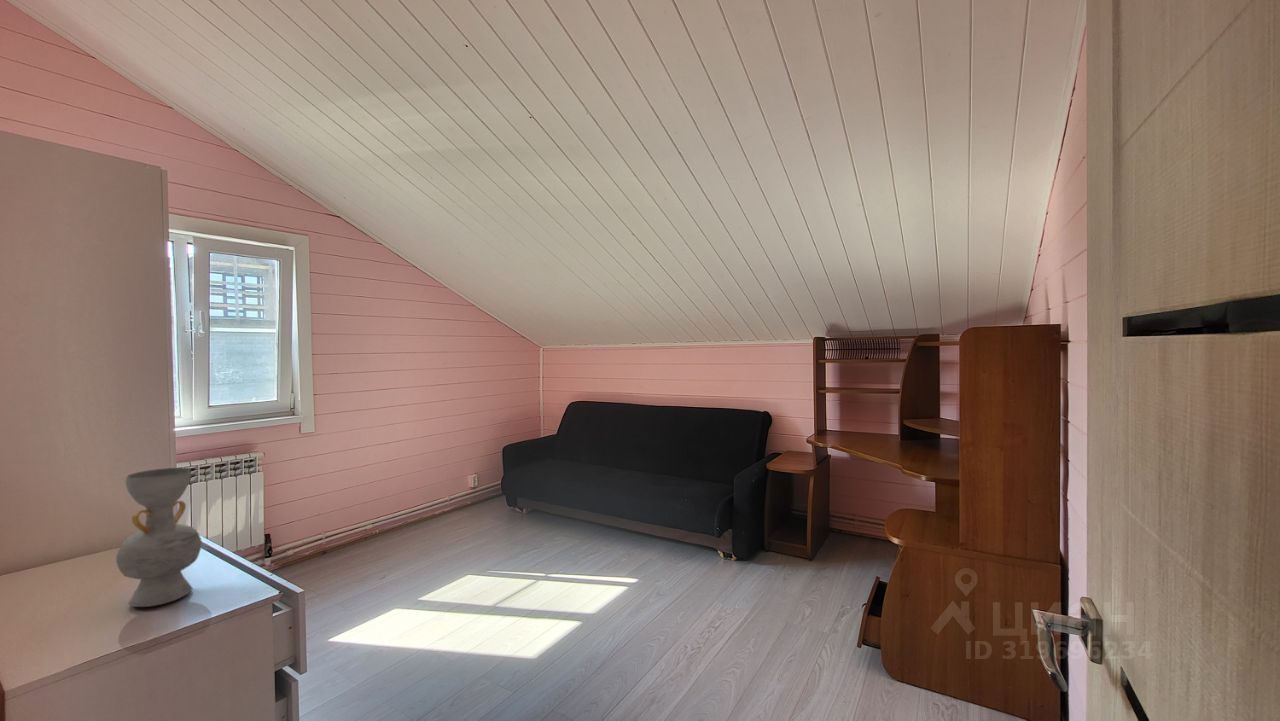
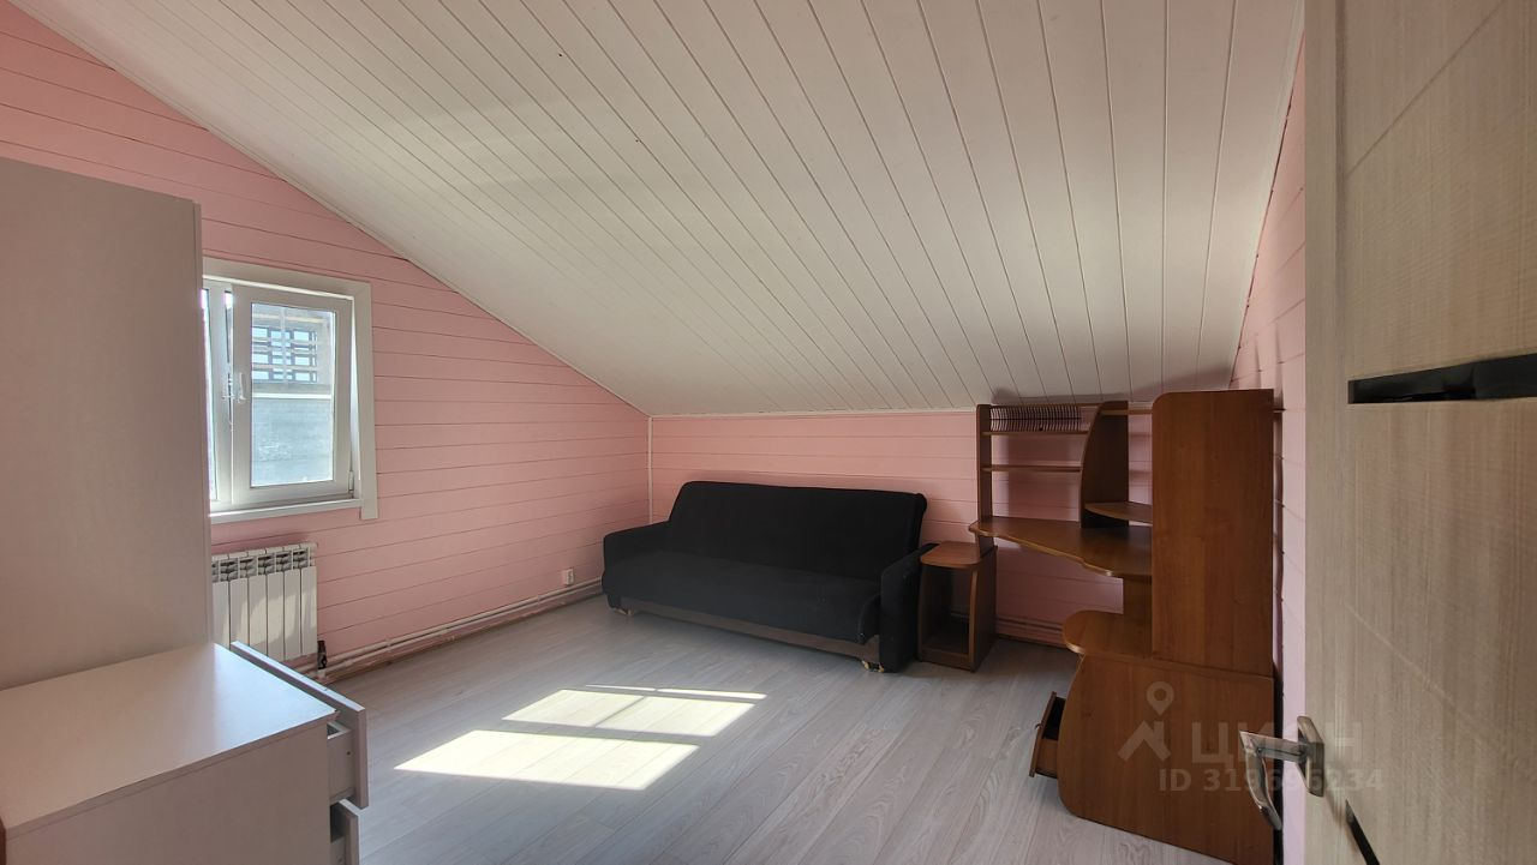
- decorative vase [115,467,203,608]
